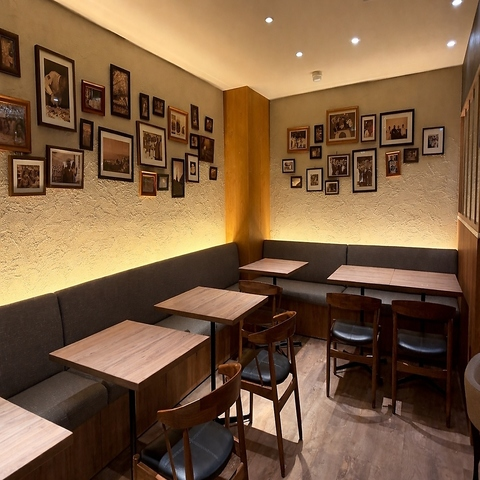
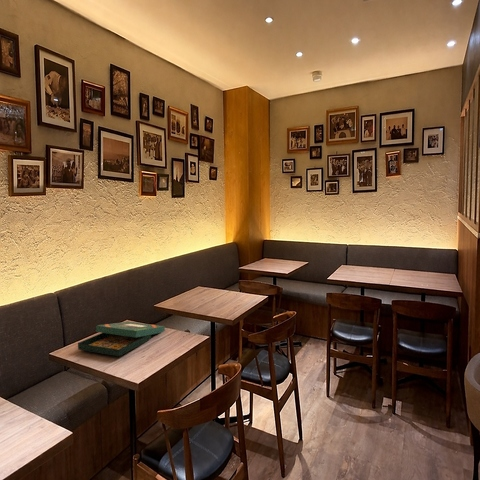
+ board game [77,321,166,357]
